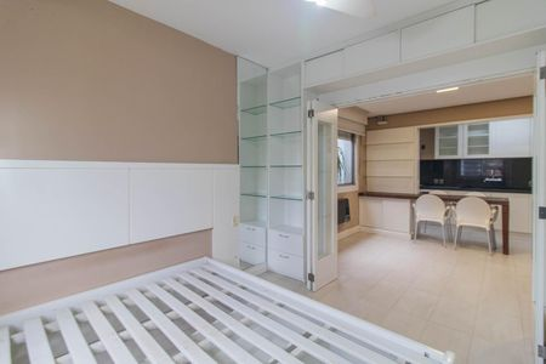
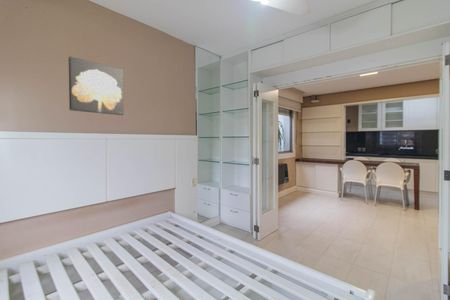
+ wall art [68,56,125,116]
